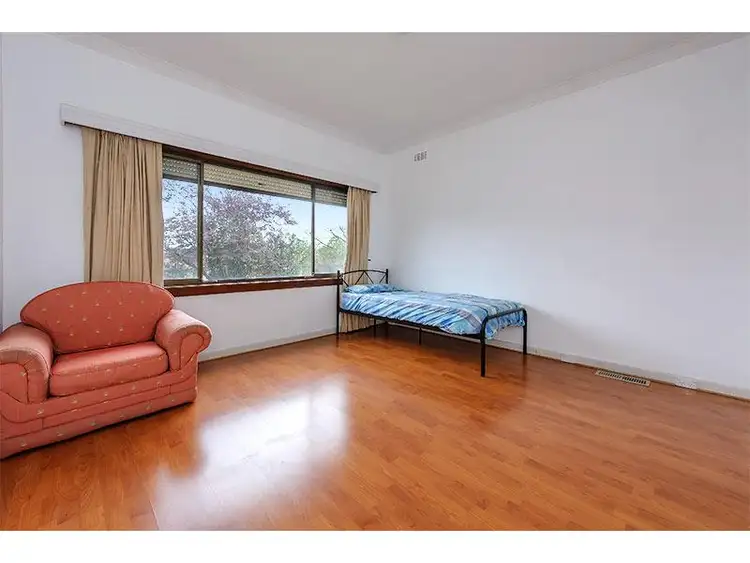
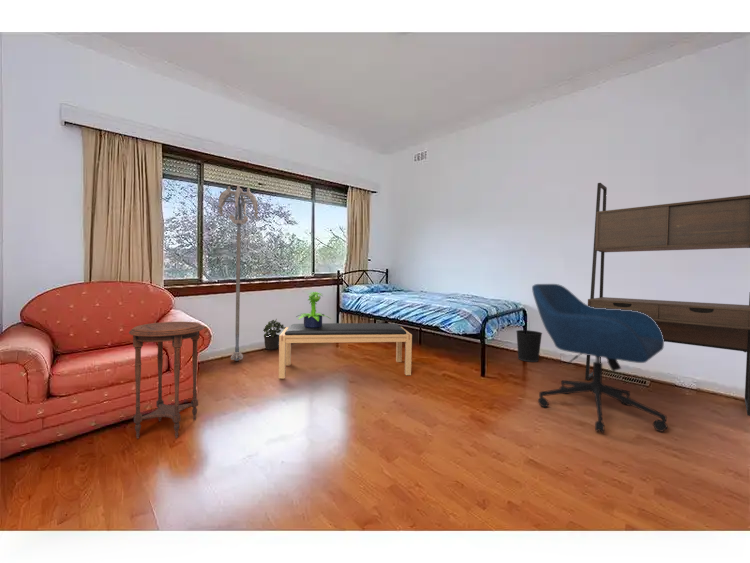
+ desk [584,182,750,417]
+ office chair [531,283,668,434]
+ potted plant [295,291,332,328]
+ floor lamp [217,185,260,362]
+ bench [278,322,413,379]
+ potted plant [262,318,286,351]
+ wastebasket [515,329,543,363]
+ side table [128,321,205,440]
